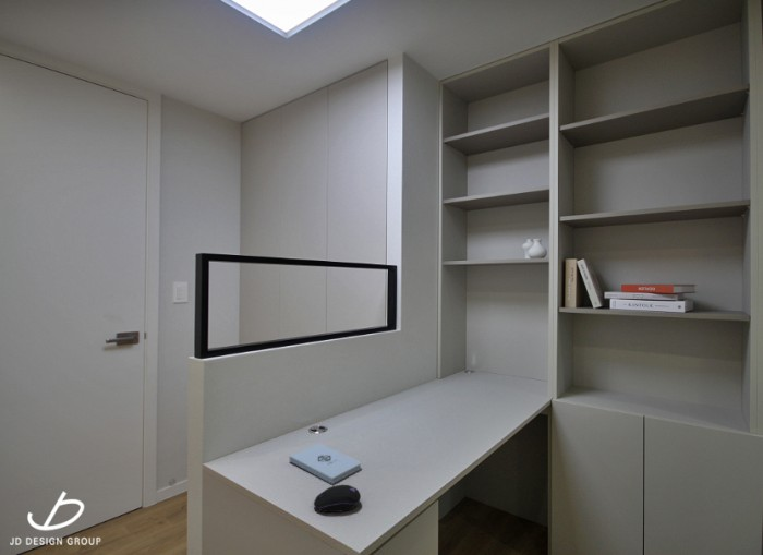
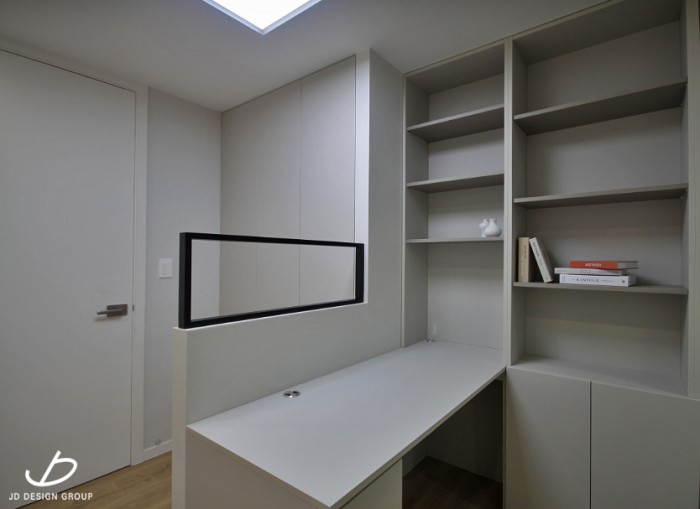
- computer mouse [313,484,362,514]
- notepad [289,443,362,485]
